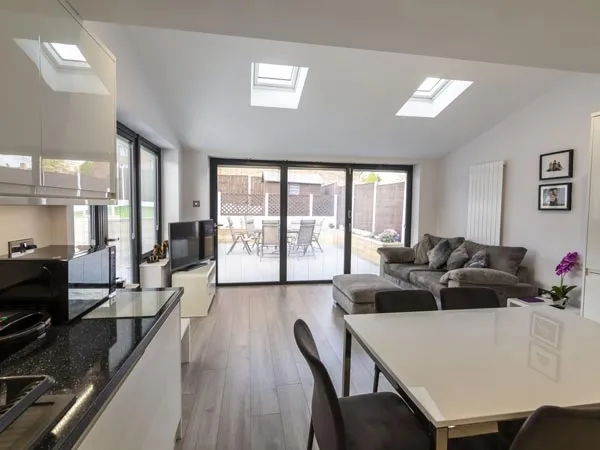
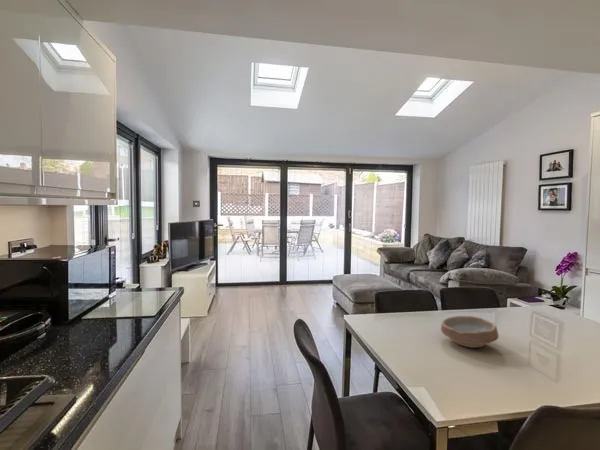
+ bowl [440,315,500,349]
